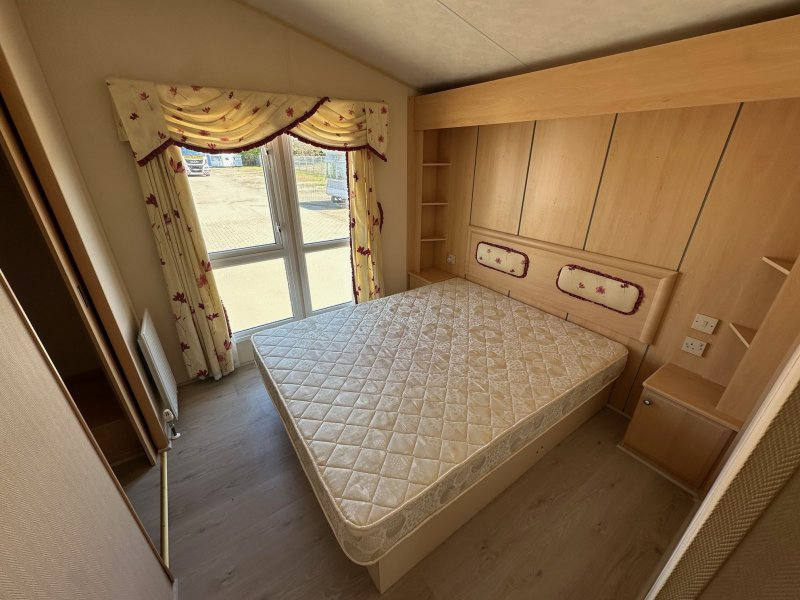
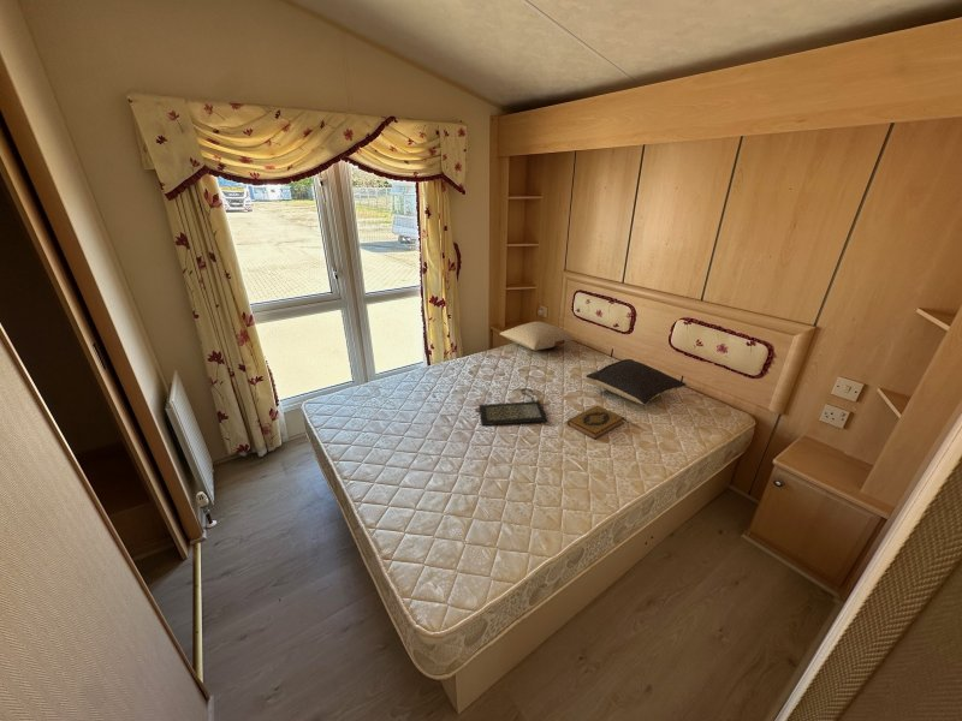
+ pillow [584,358,688,406]
+ clutch bag [474,387,550,427]
+ pillow [499,321,576,352]
+ hardback book [566,405,625,441]
